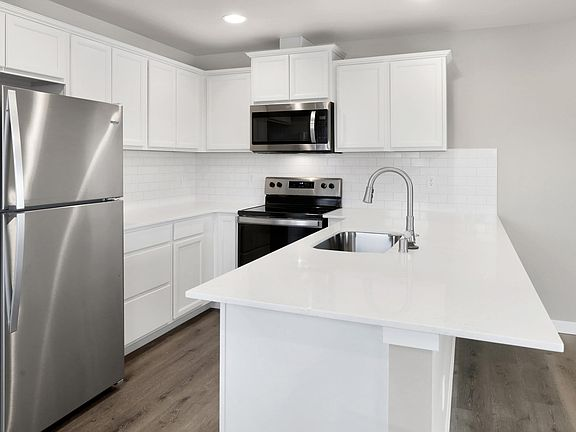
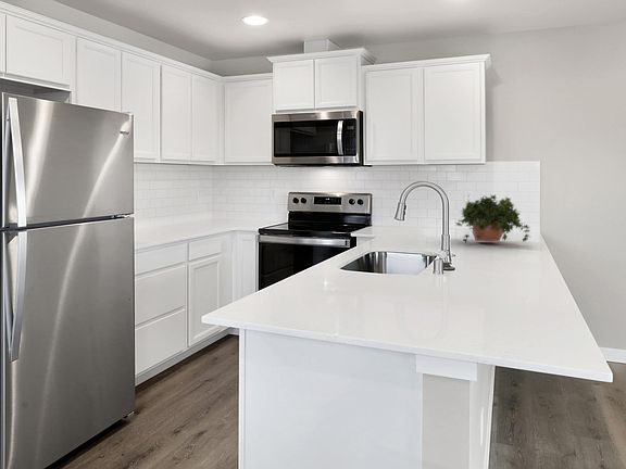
+ potted plant [454,193,534,244]
